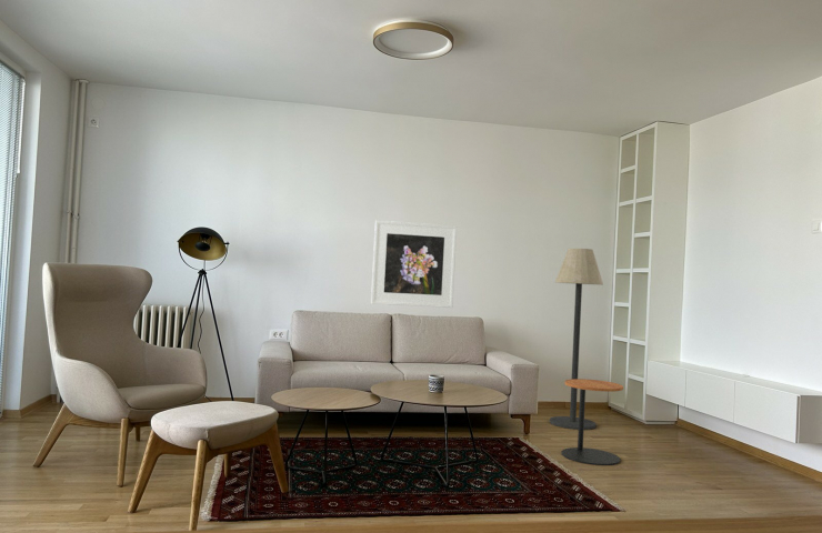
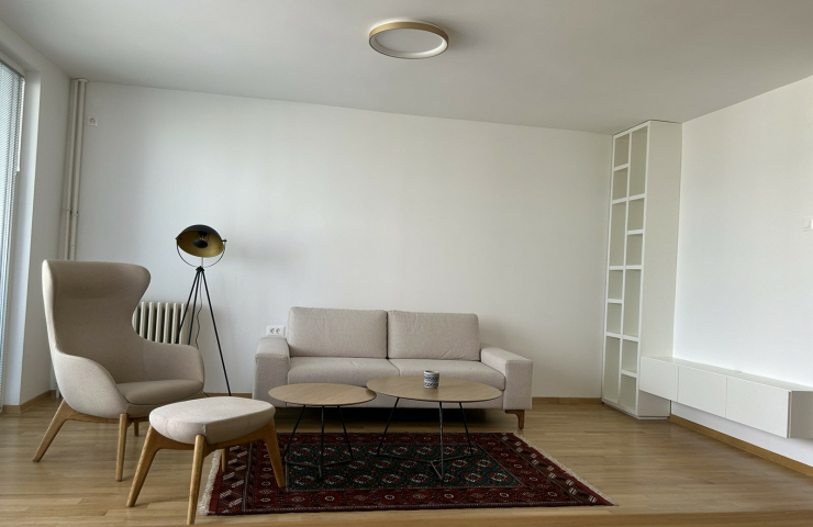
- side table [561,378,624,466]
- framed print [370,220,458,309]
- floor lamp [549,248,604,431]
